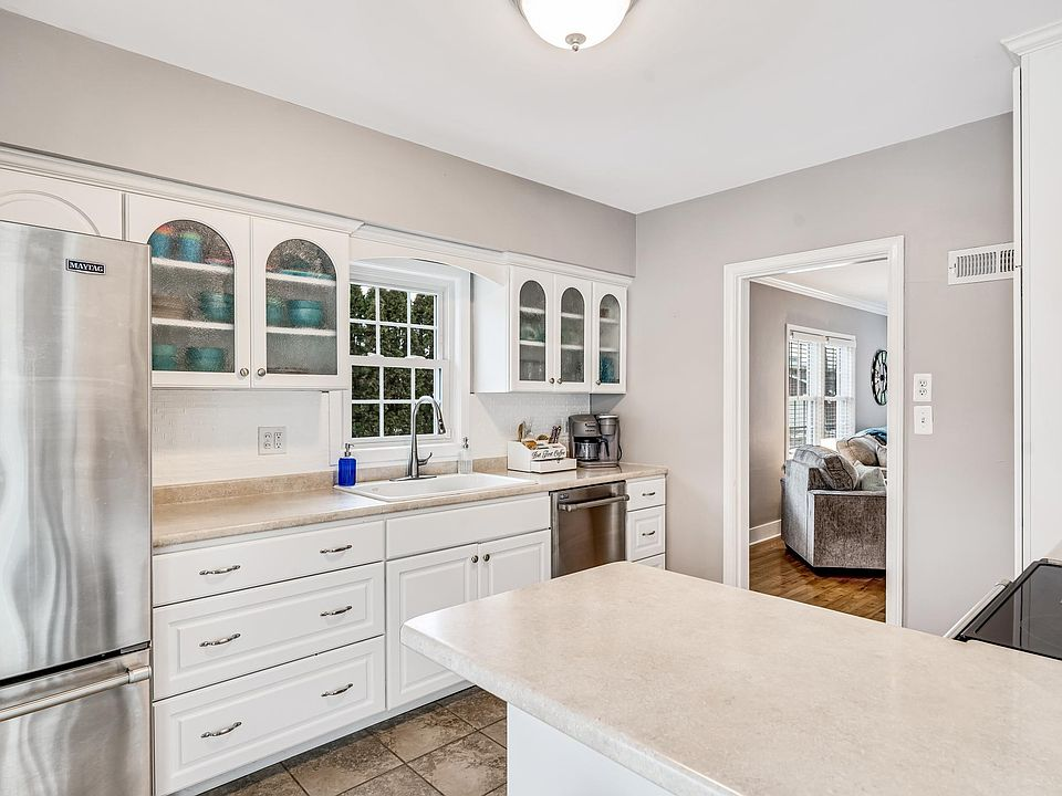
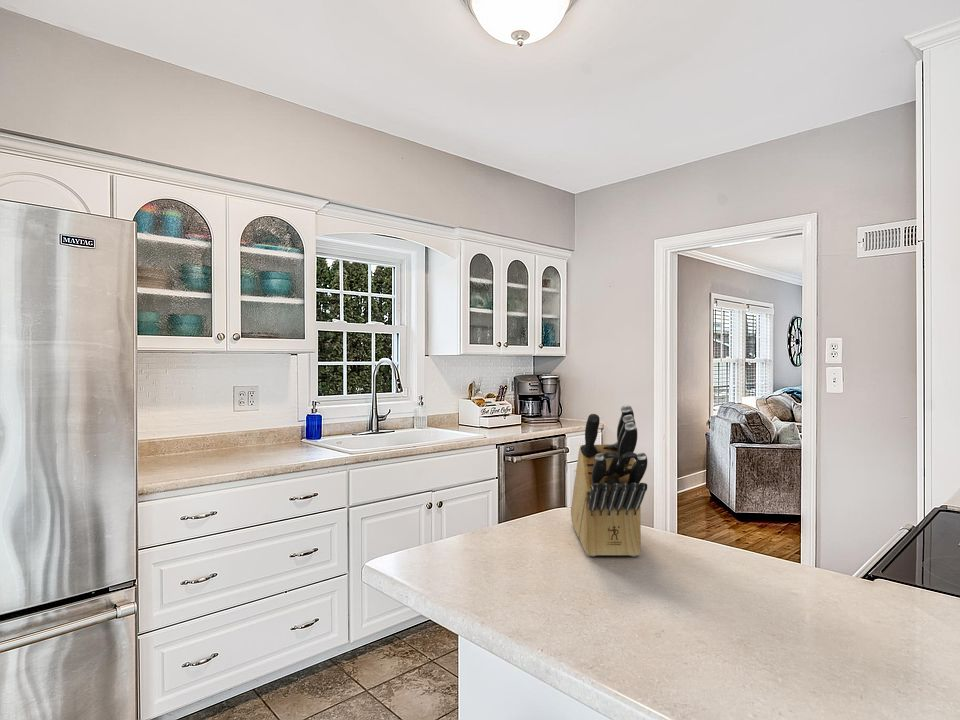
+ knife block [570,404,648,557]
